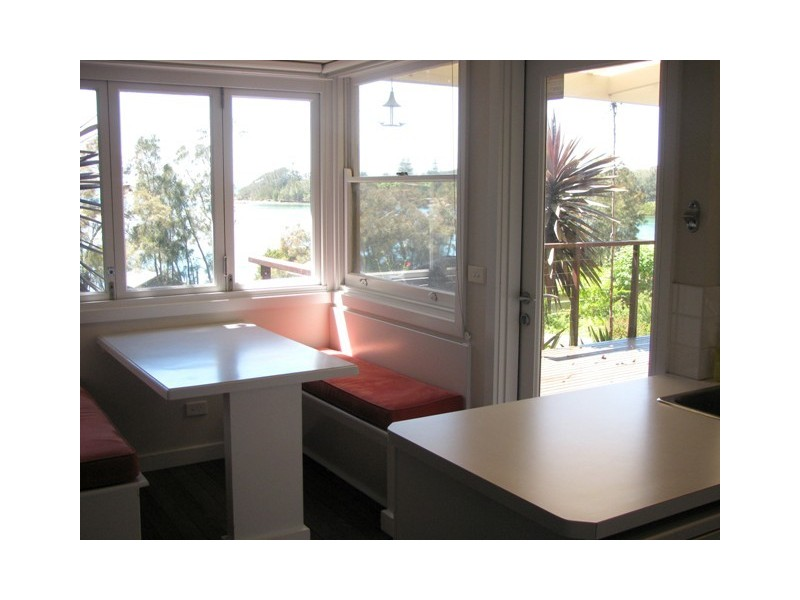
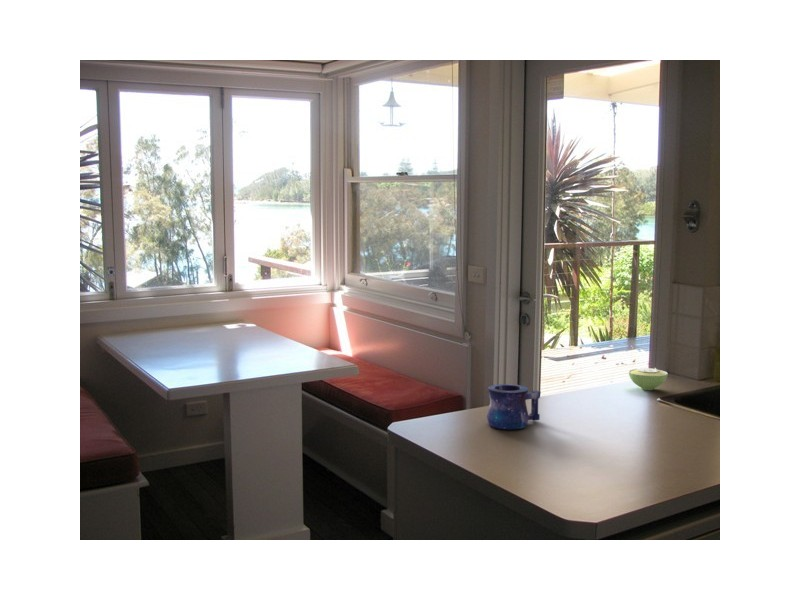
+ mug [486,383,542,430]
+ sugar bowl [628,367,669,391]
